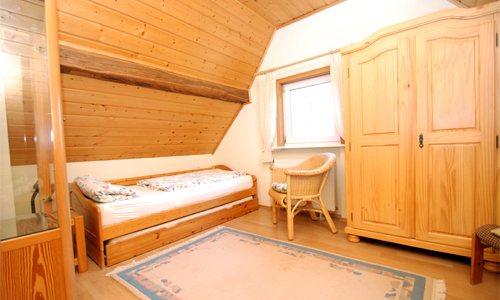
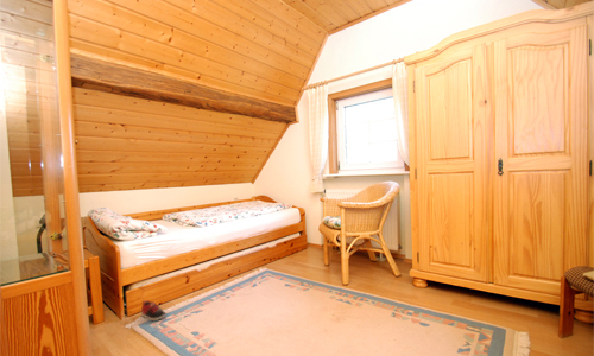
+ shoe [140,299,168,322]
